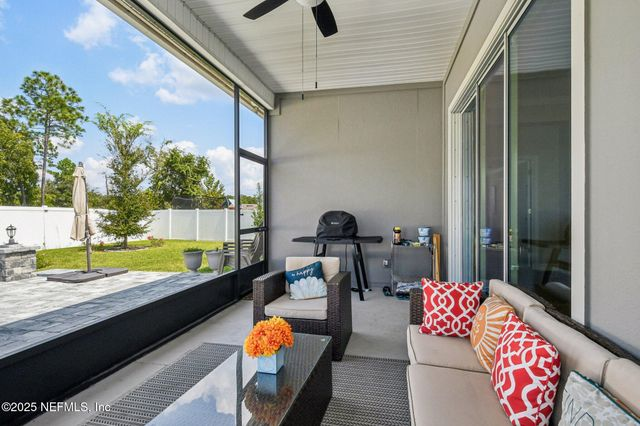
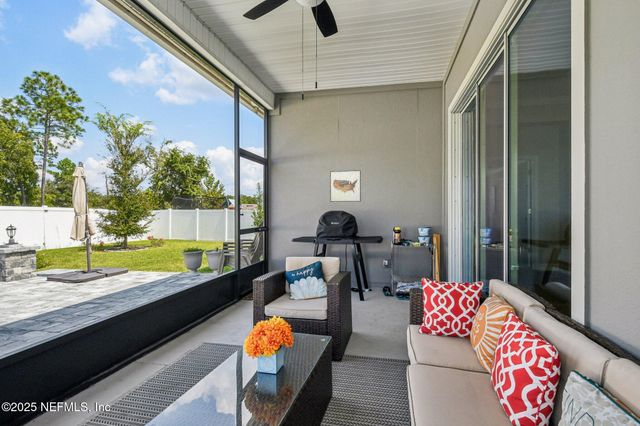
+ wall art [329,169,362,203]
